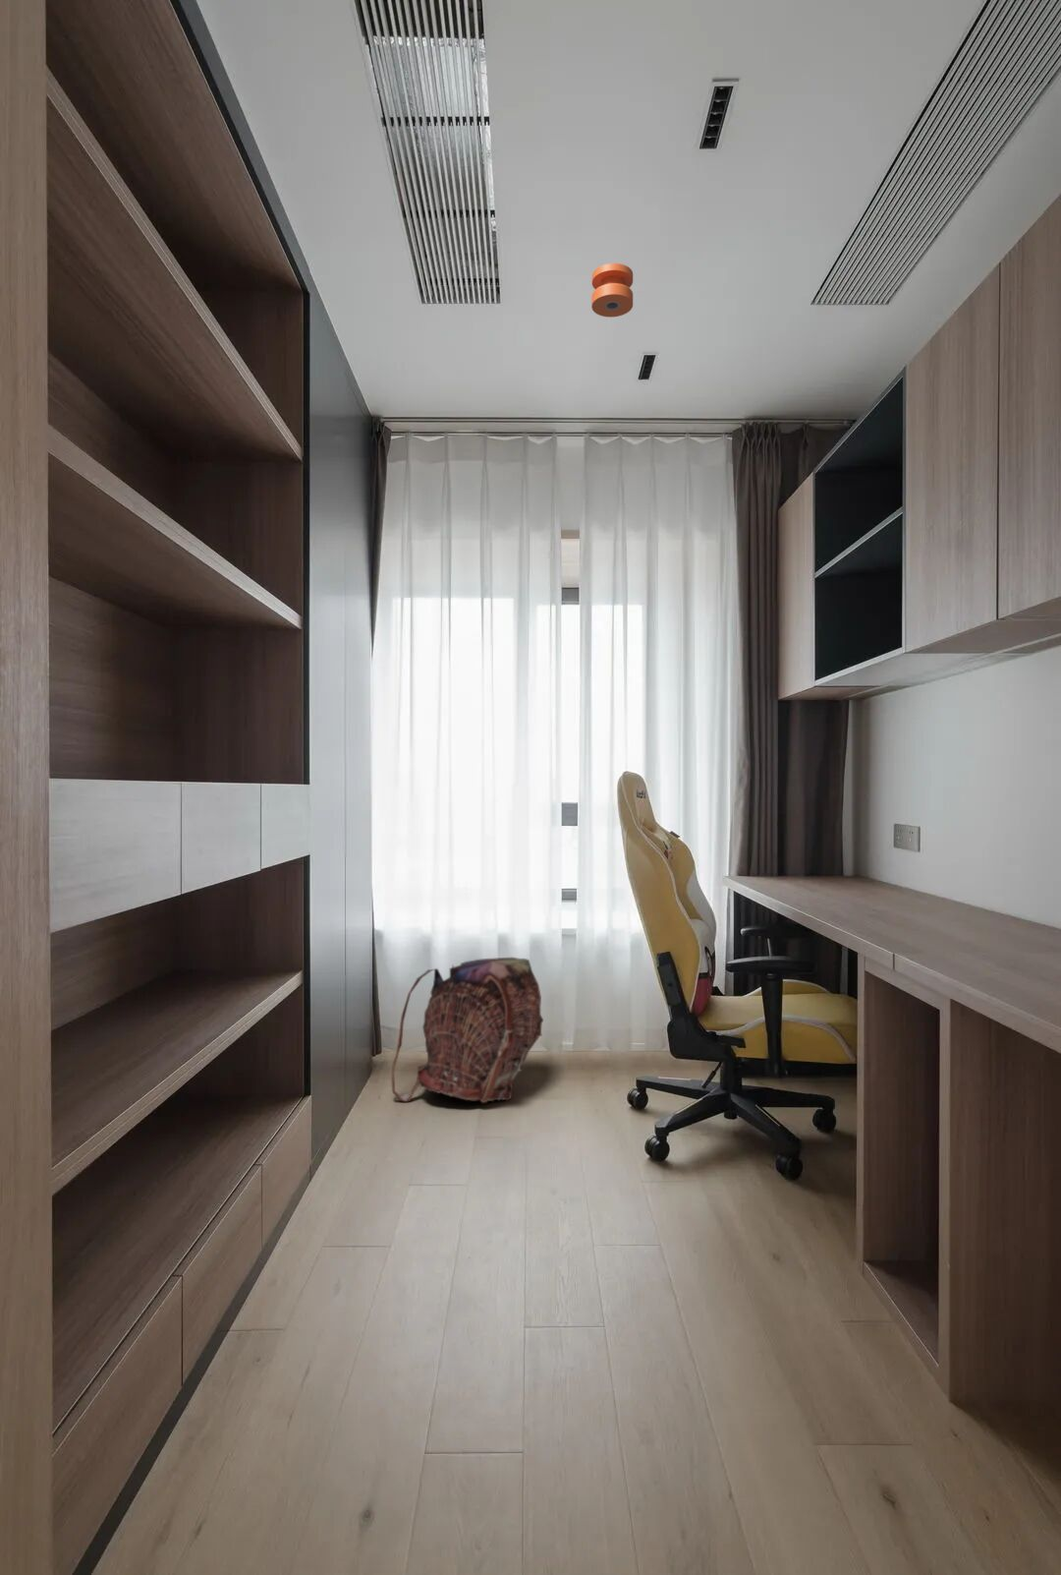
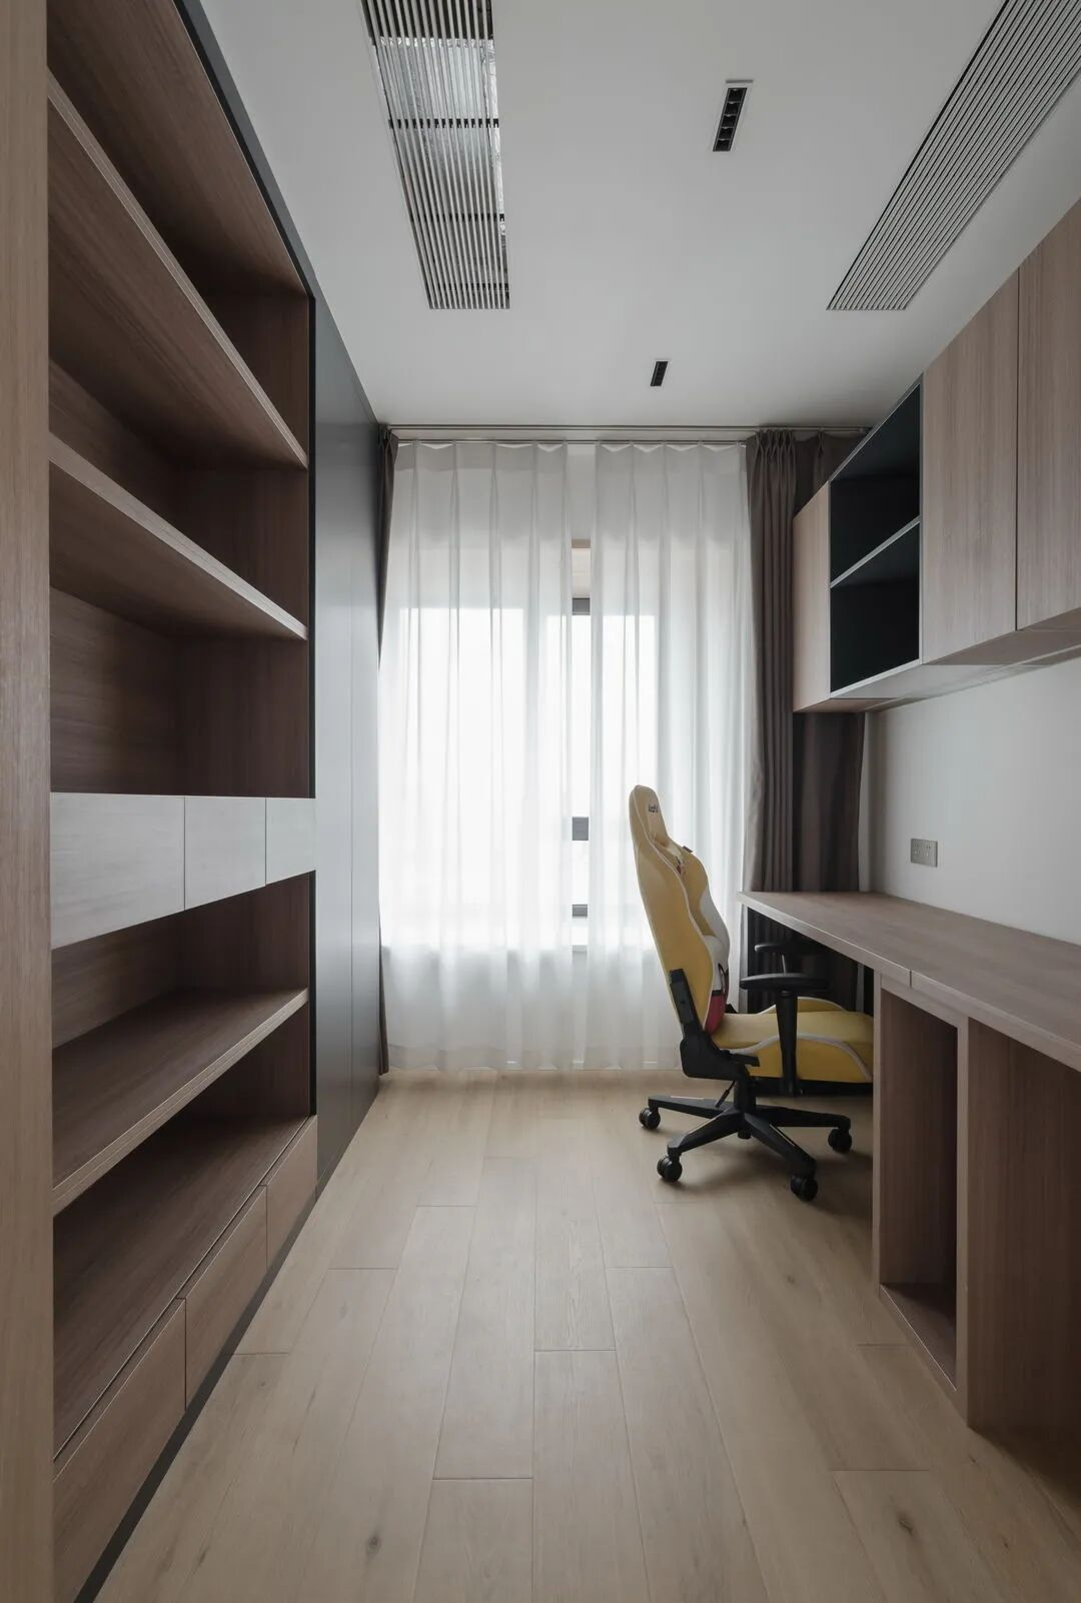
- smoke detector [591,263,634,319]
- backpack [390,956,545,1105]
